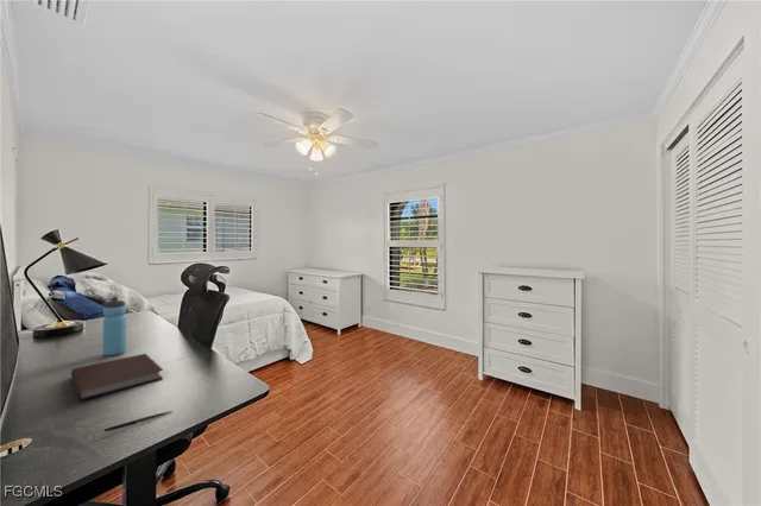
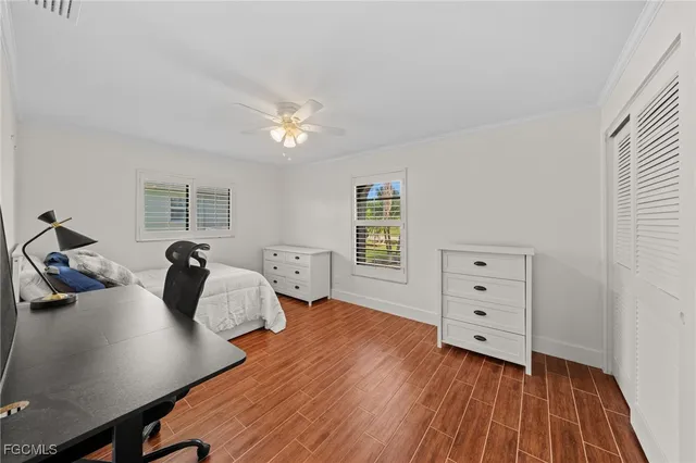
- notebook [70,353,164,401]
- water bottle [102,296,127,356]
- pen [103,410,174,434]
